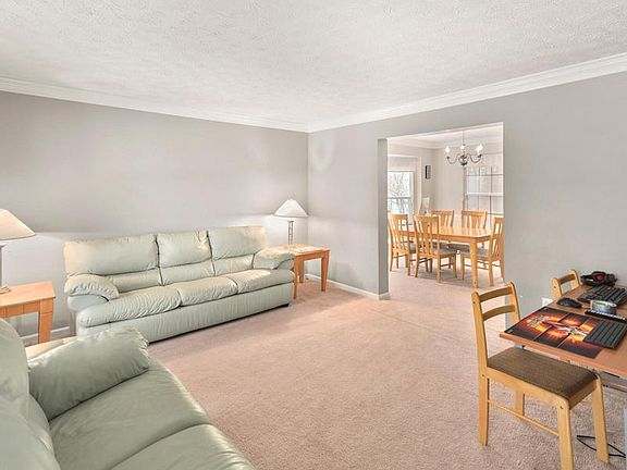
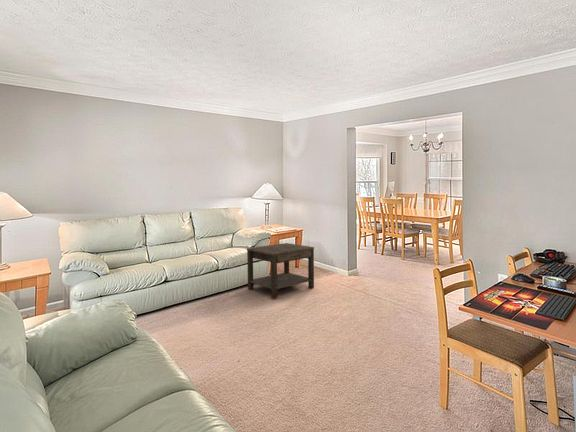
+ side table [246,242,315,299]
